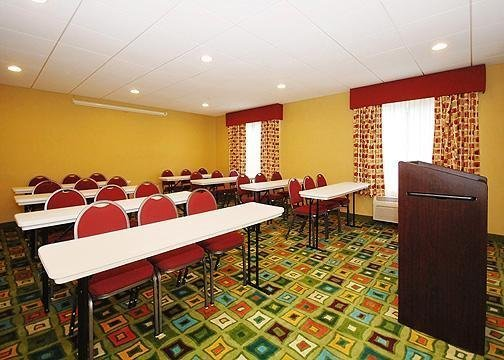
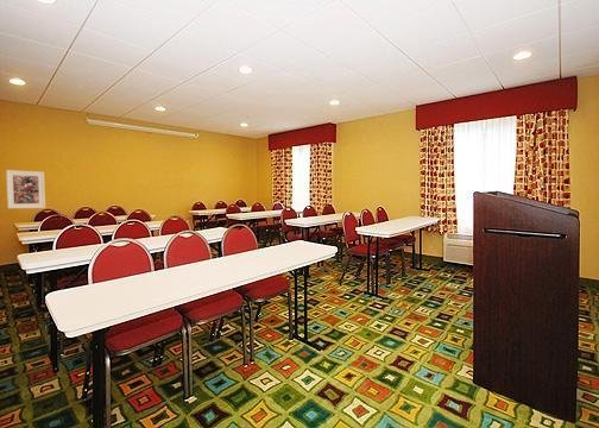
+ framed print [5,169,46,209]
